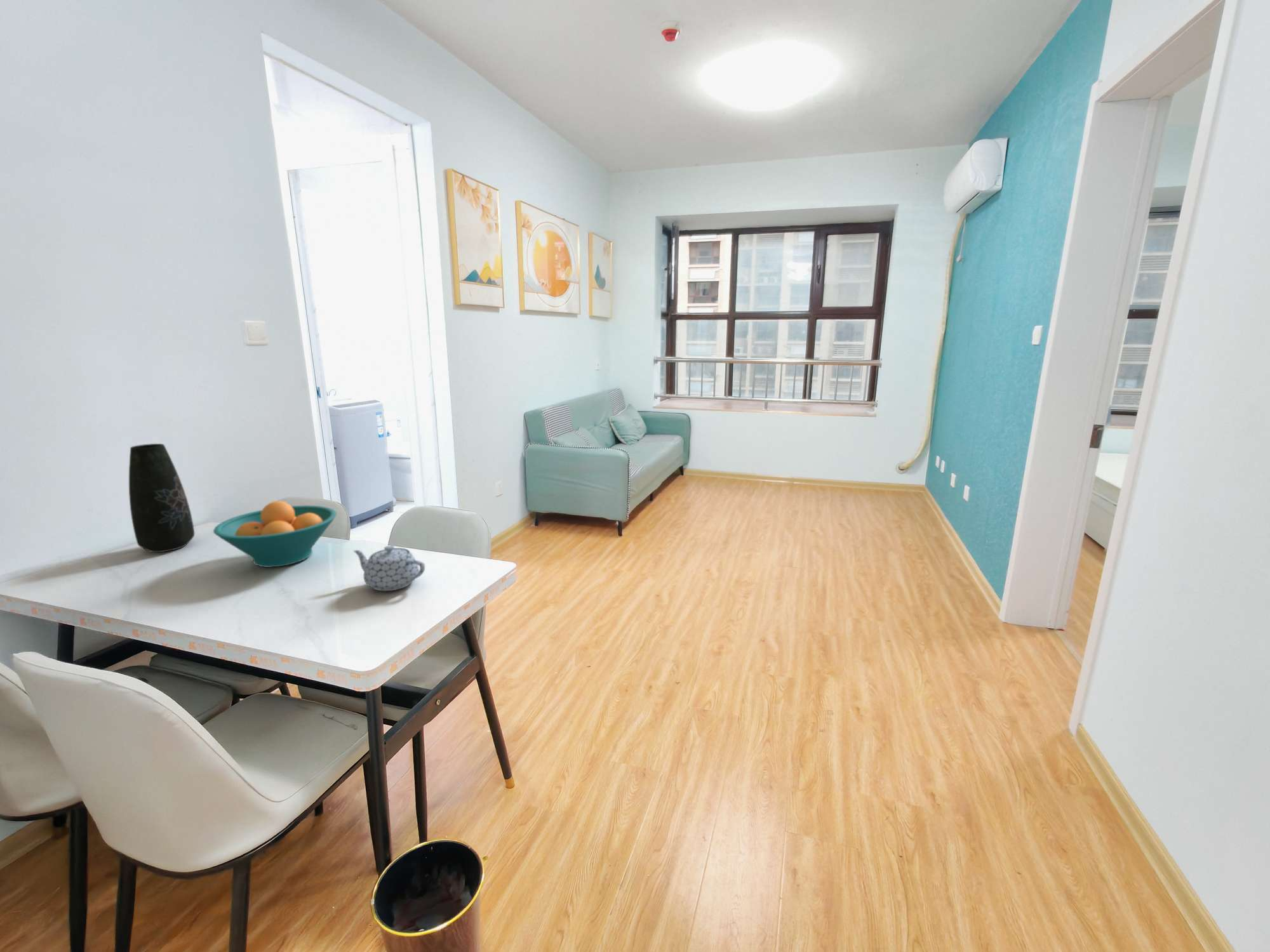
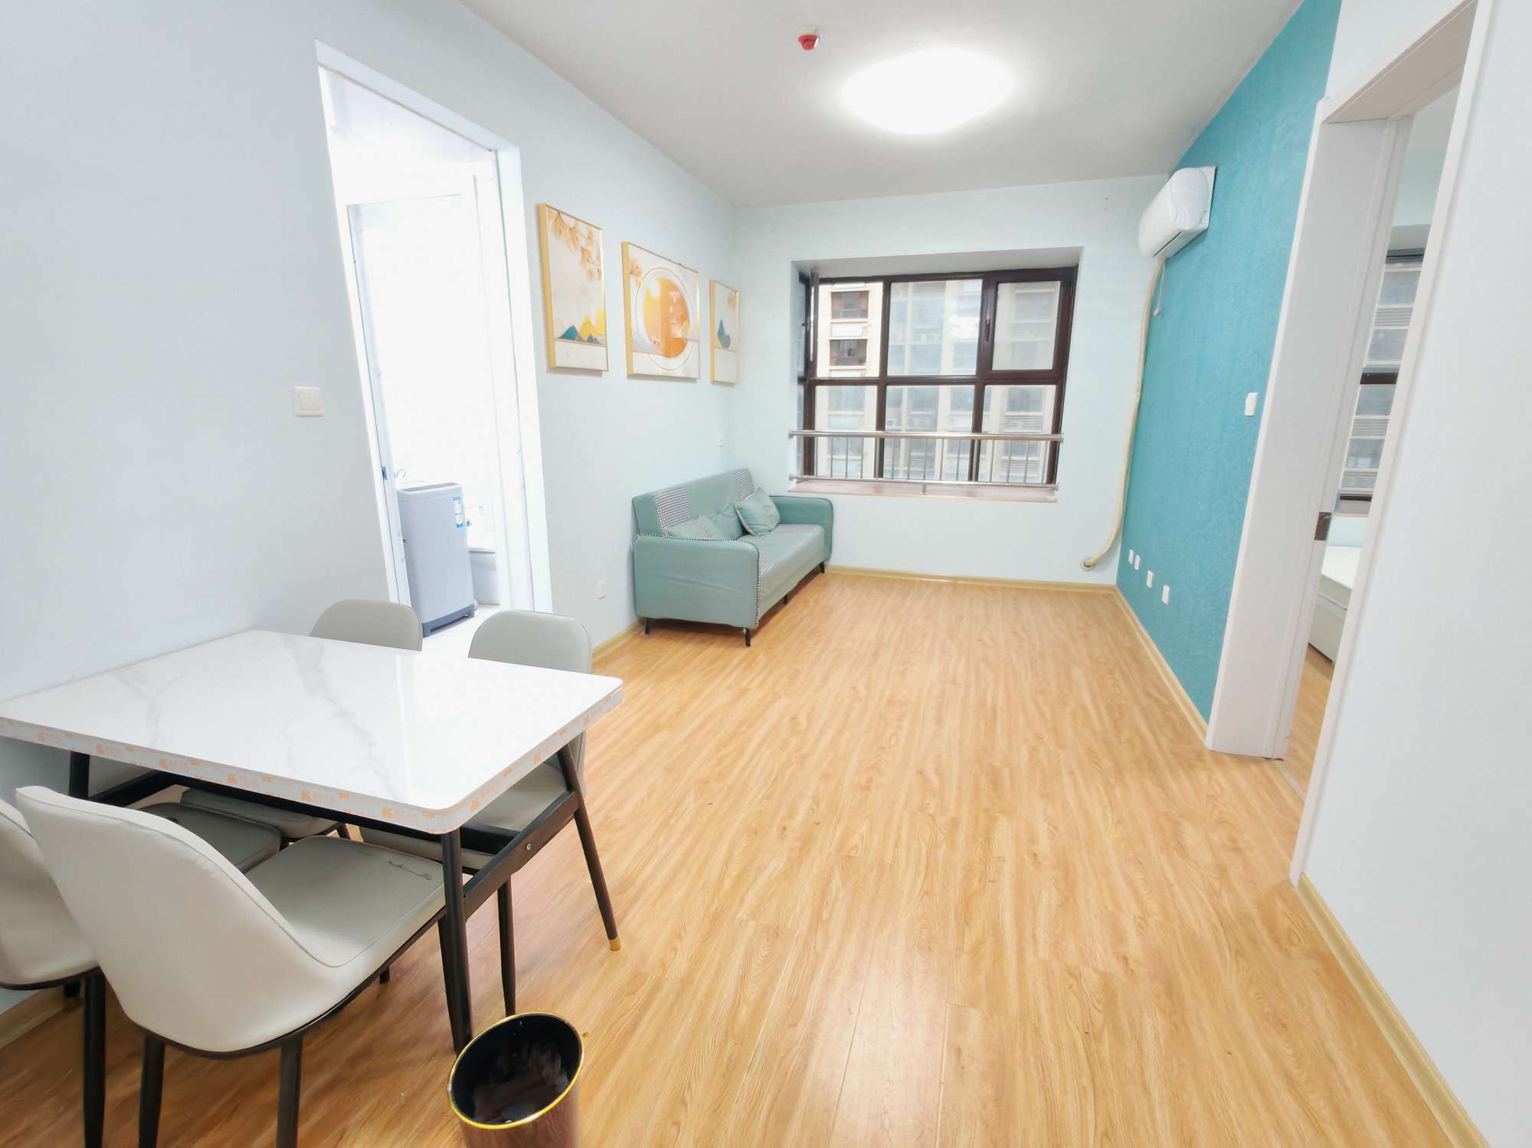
- teapot [352,545,425,592]
- vase [128,443,195,553]
- fruit bowl [213,500,337,568]
